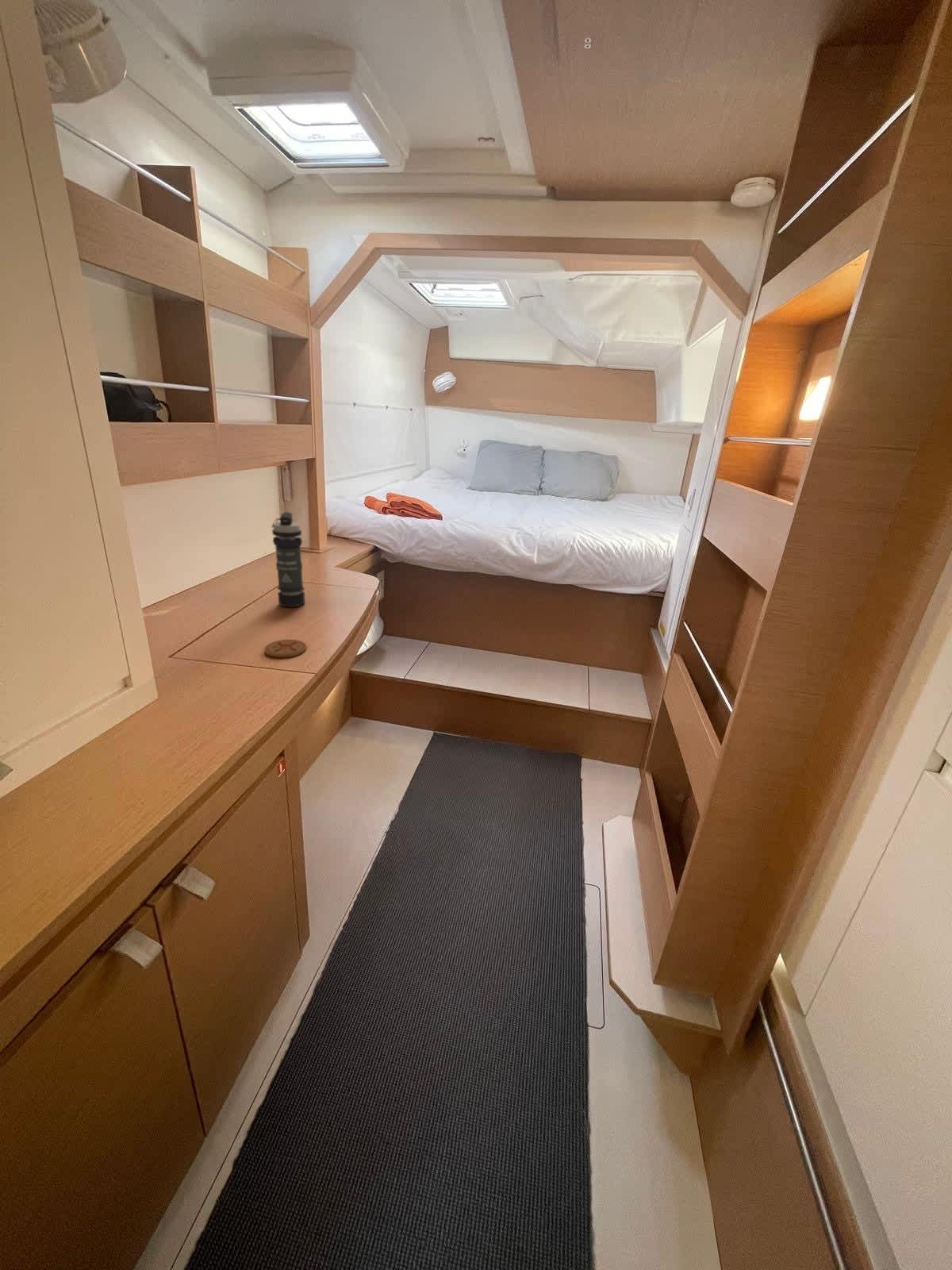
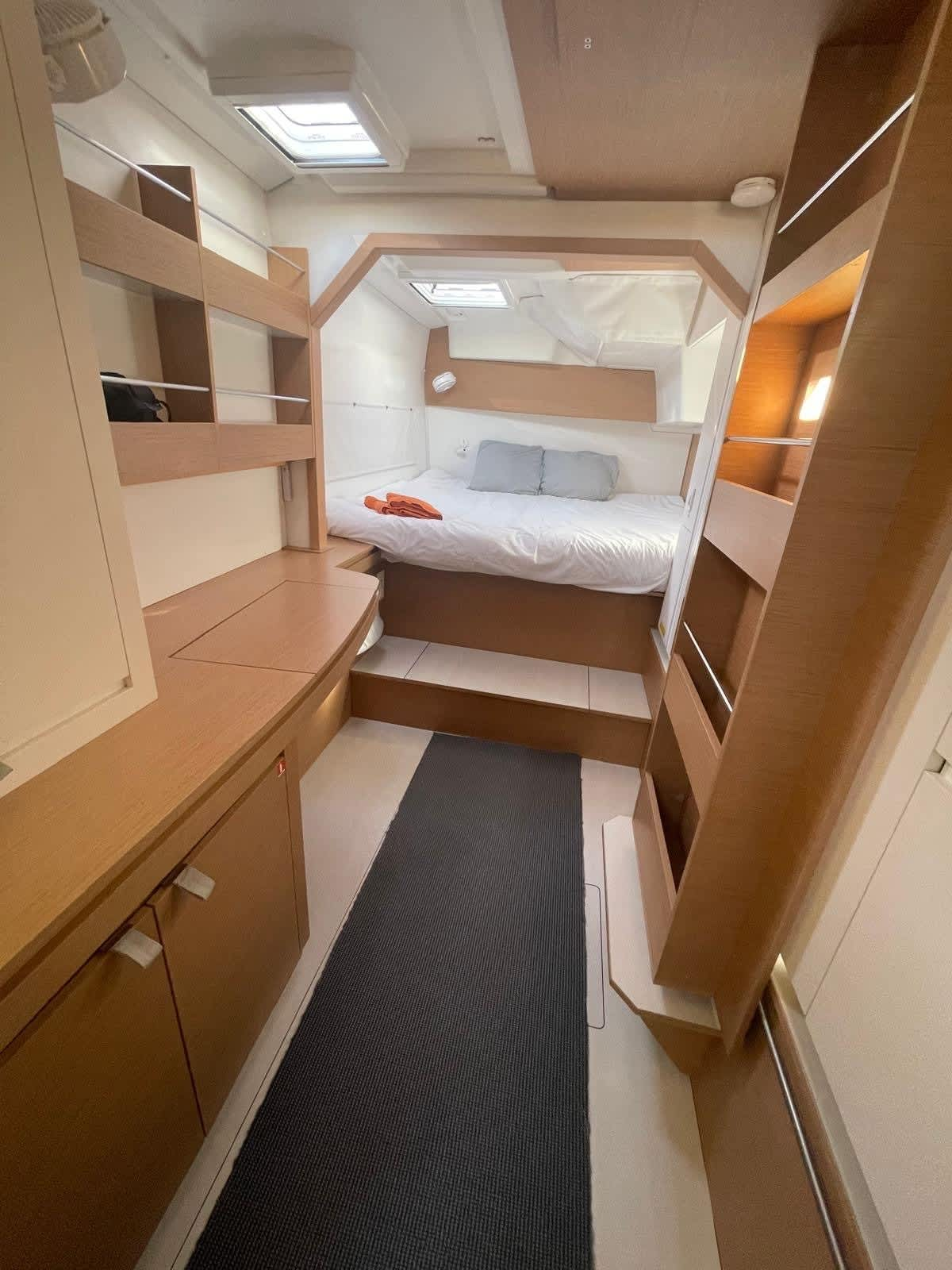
- coaster [263,639,308,658]
- smoke grenade [271,511,306,608]
